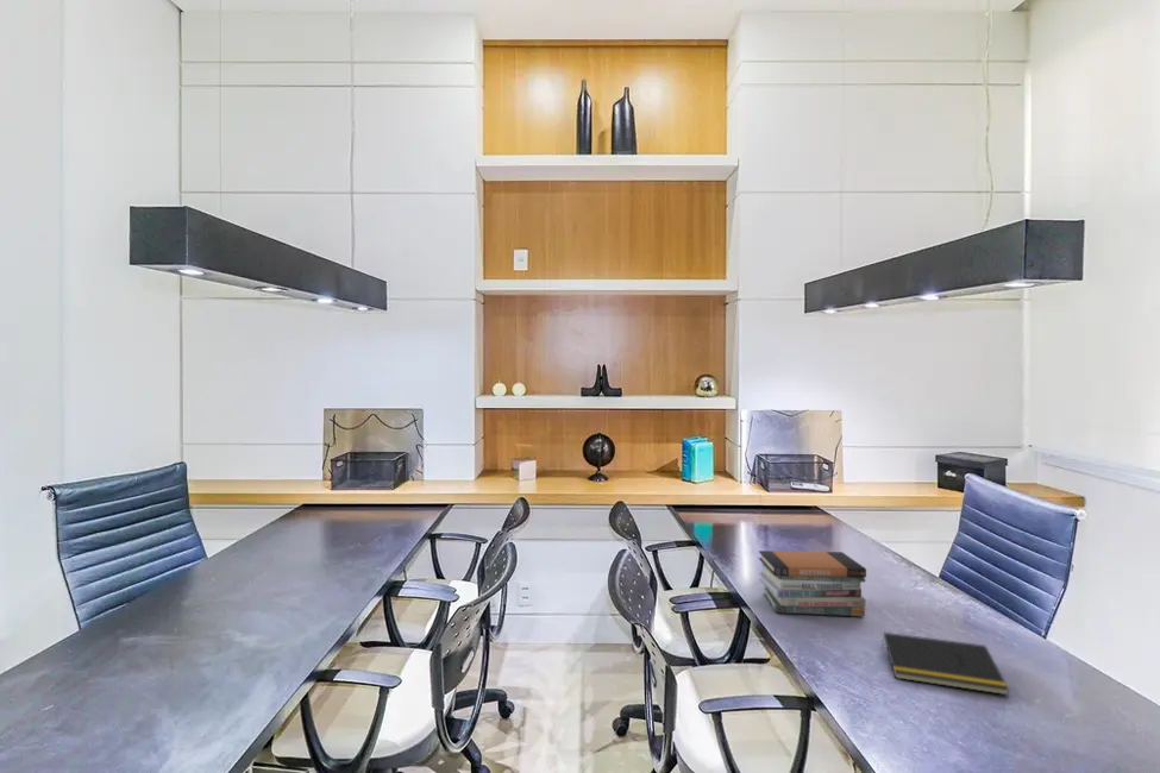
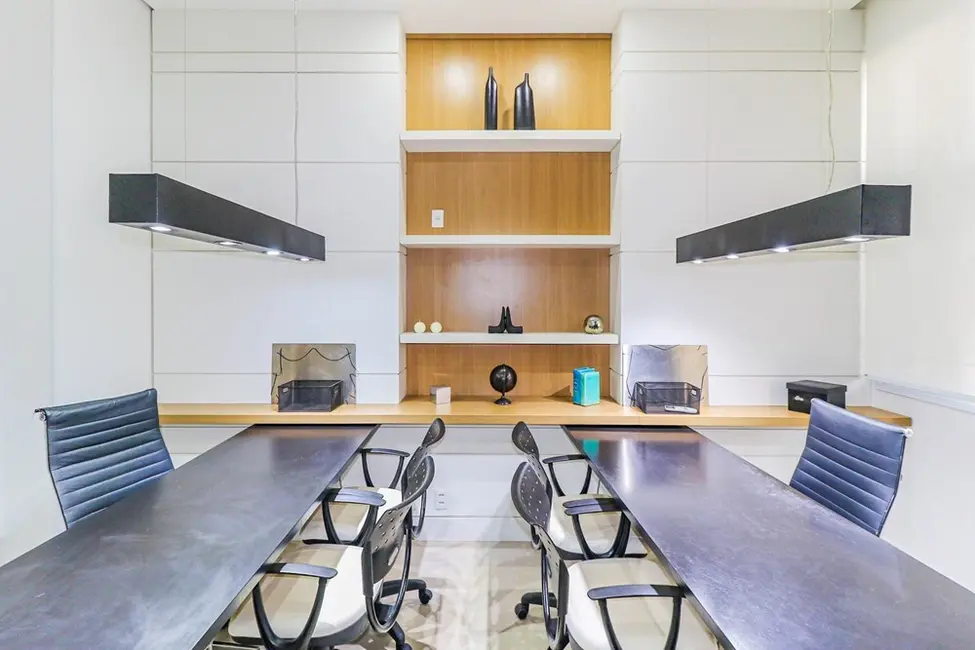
- notepad [880,631,1010,697]
- book stack [758,549,867,617]
